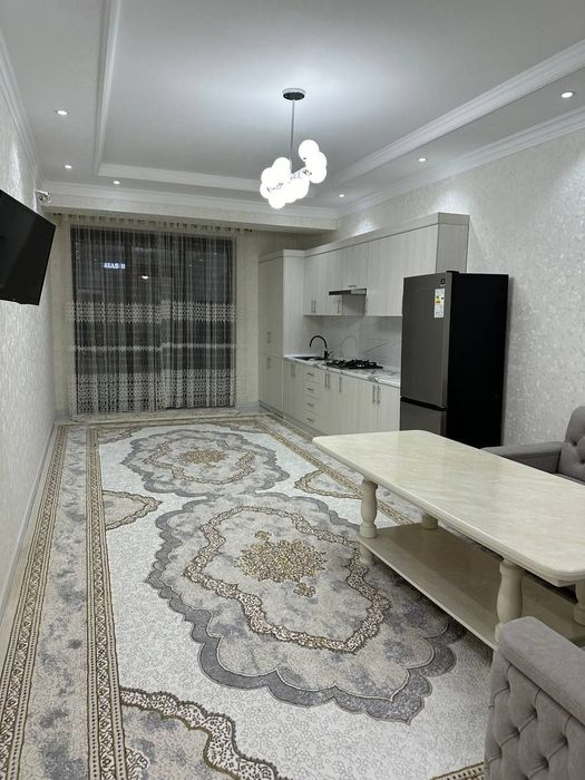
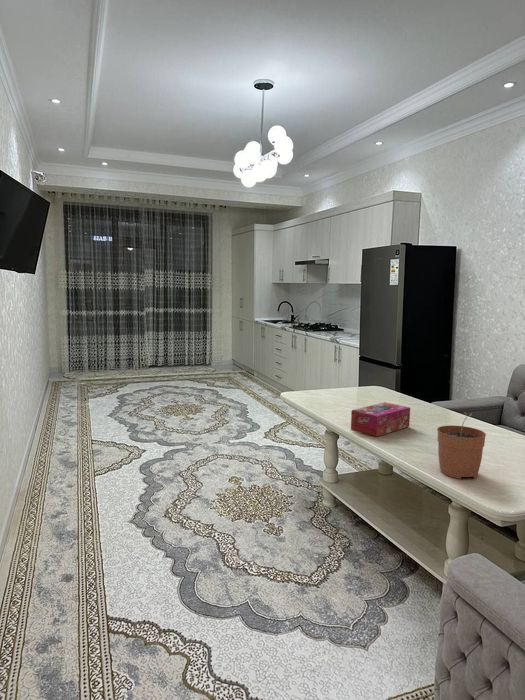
+ plant pot [436,411,487,480]
+ tissue box [350,401,411,437]
